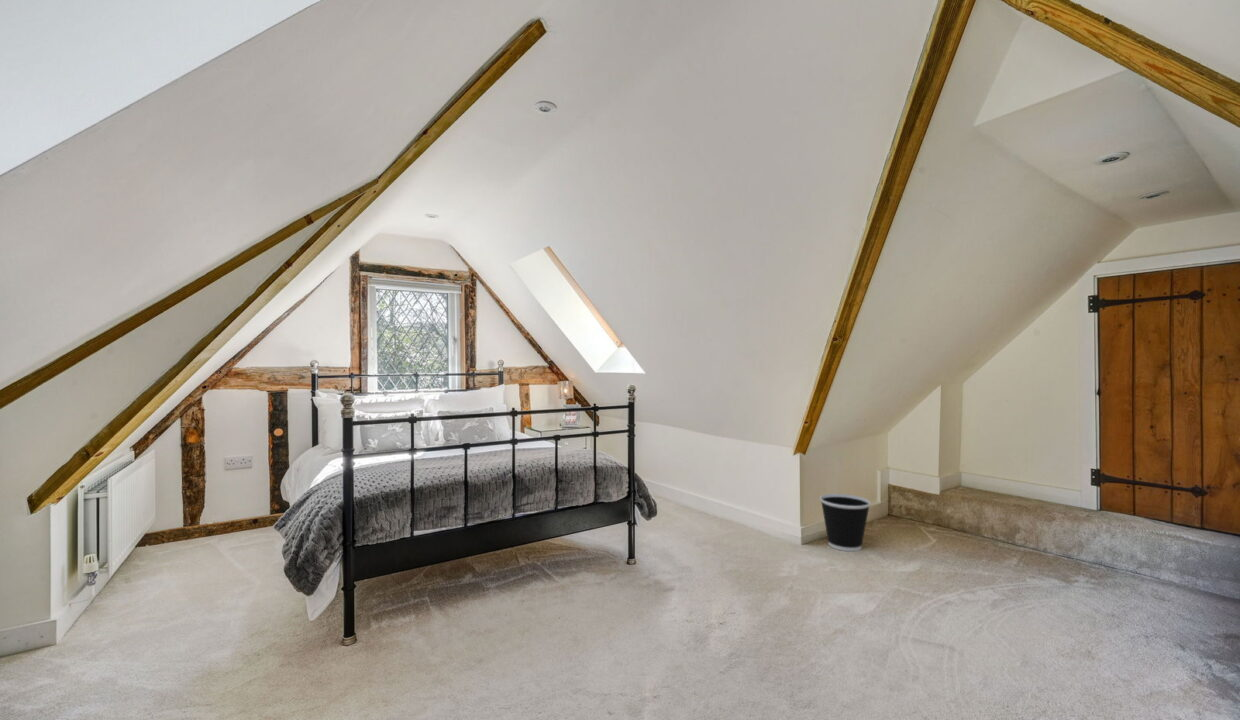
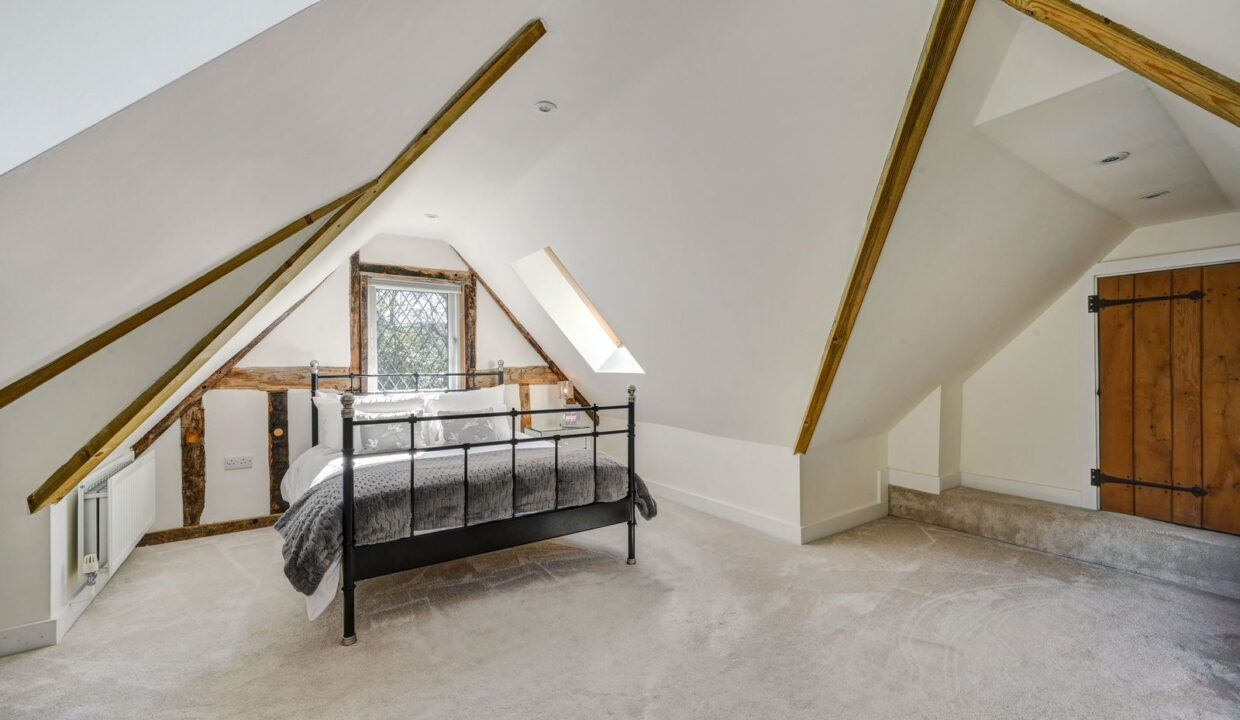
- wastebasket [819,493,872,552]
